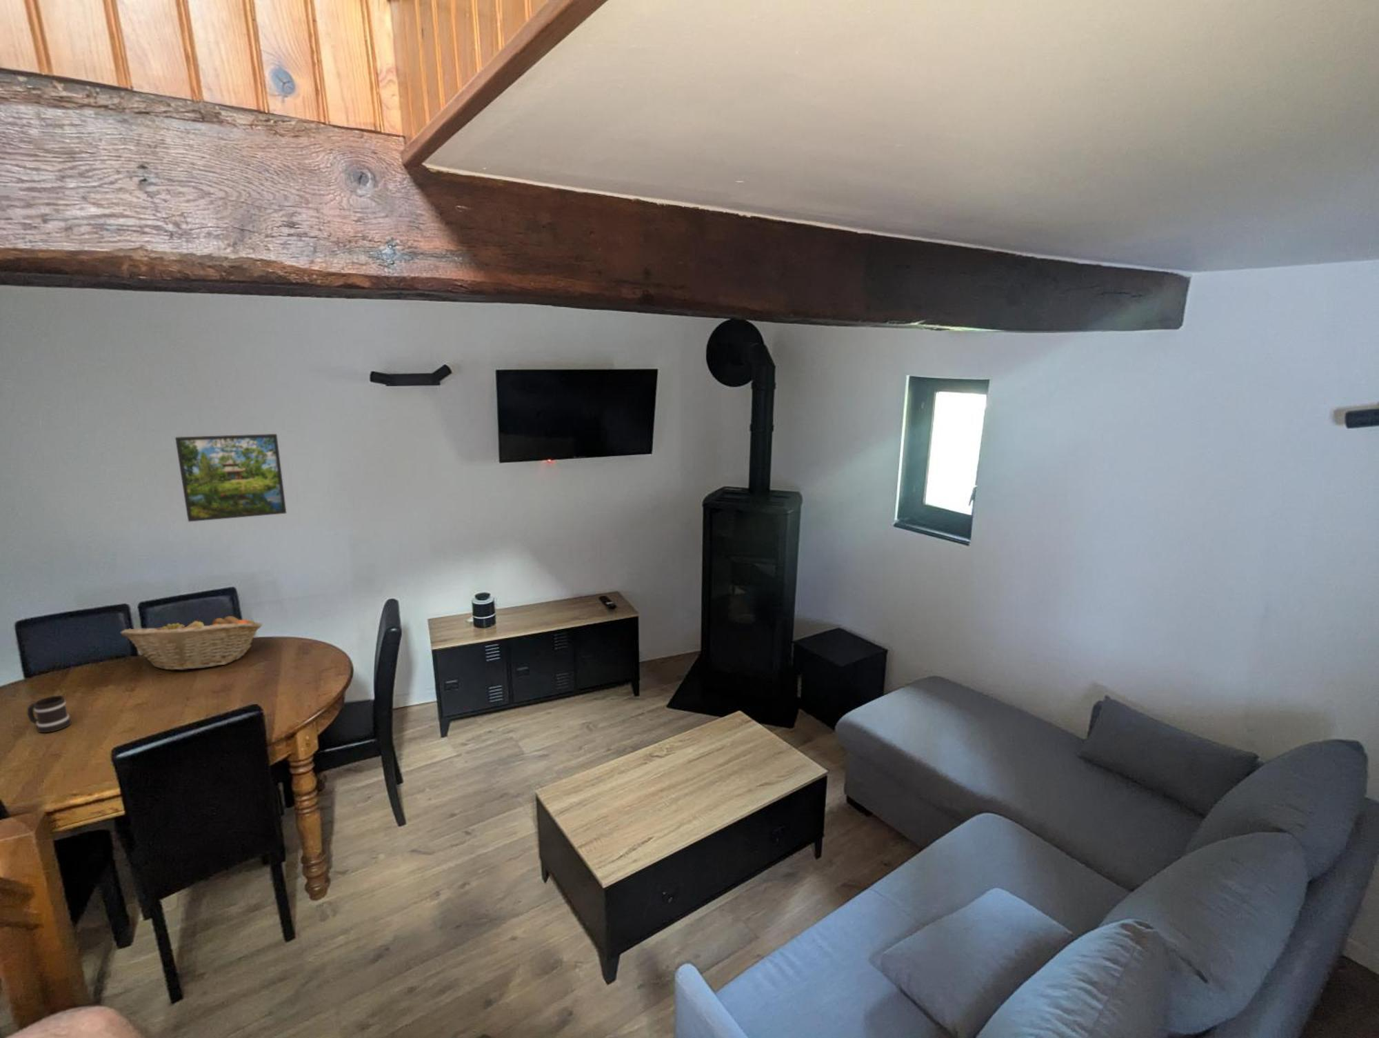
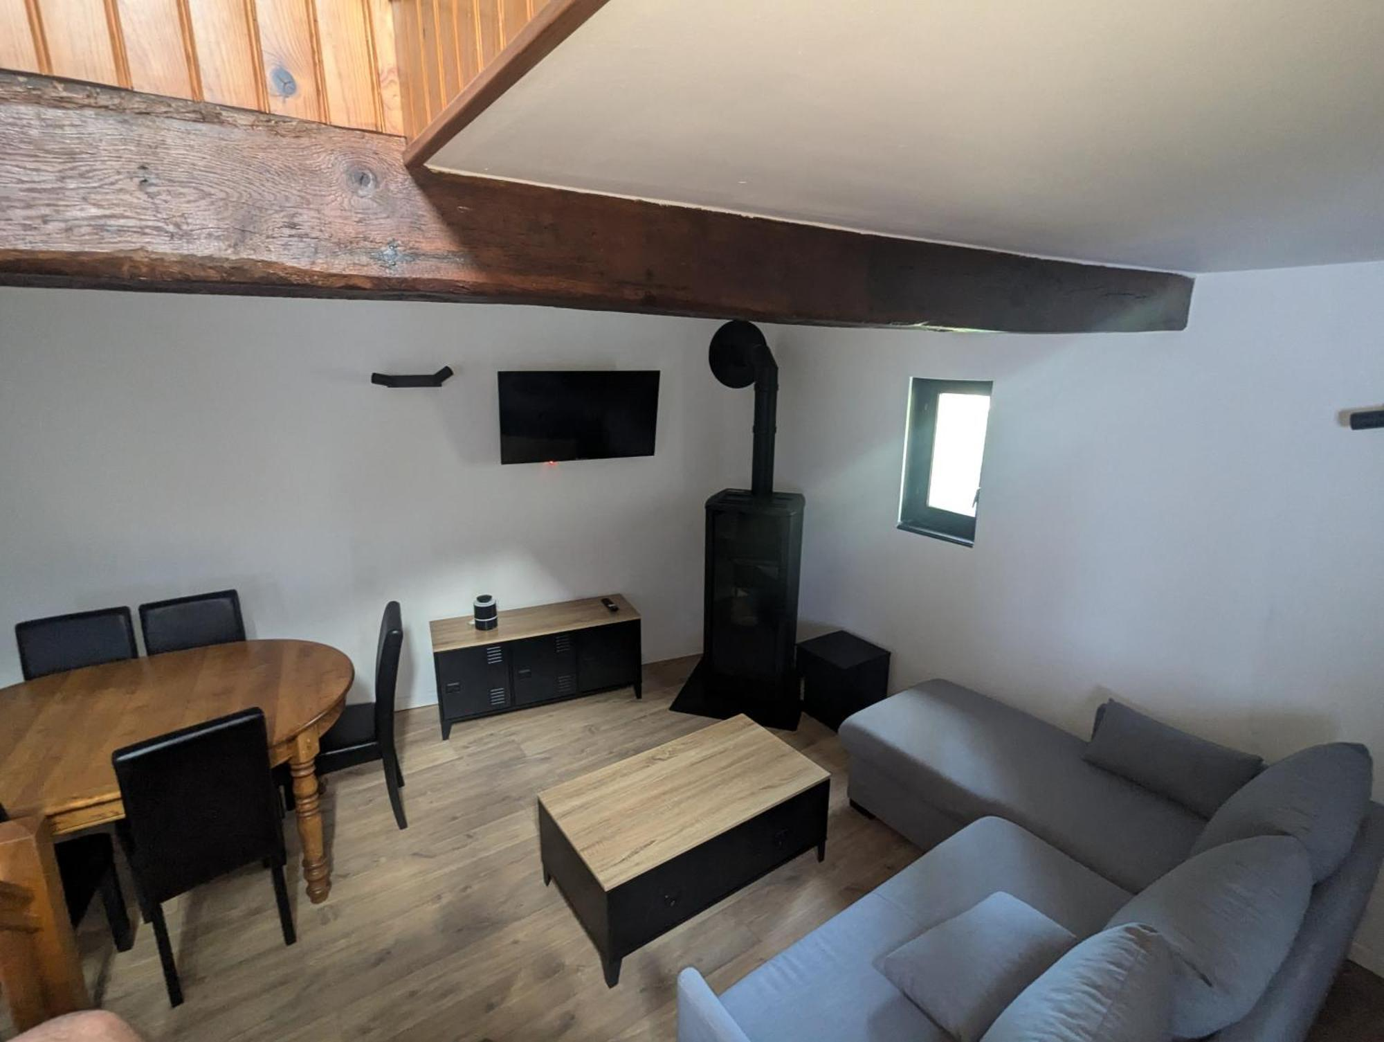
- fruit basket [119,614,264,671]
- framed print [174,433,287,522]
- mug [27,696,72,733]
